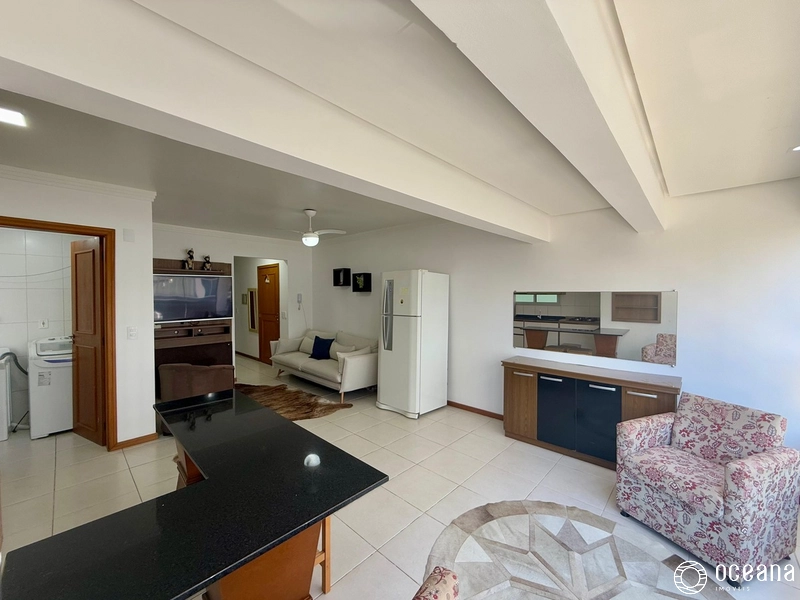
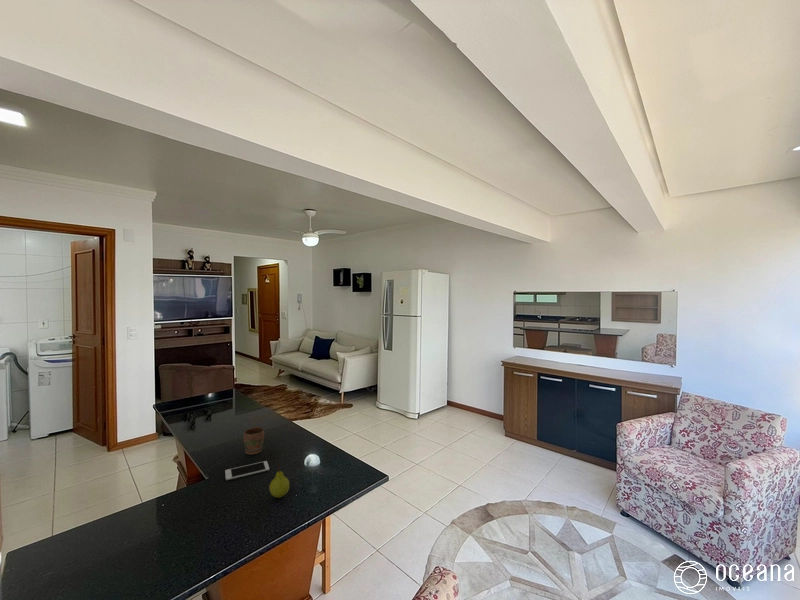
+ cell phone [224,460,270,481]
+ fruit [268,461,290,499]
+ mug [242,426,265,455]
